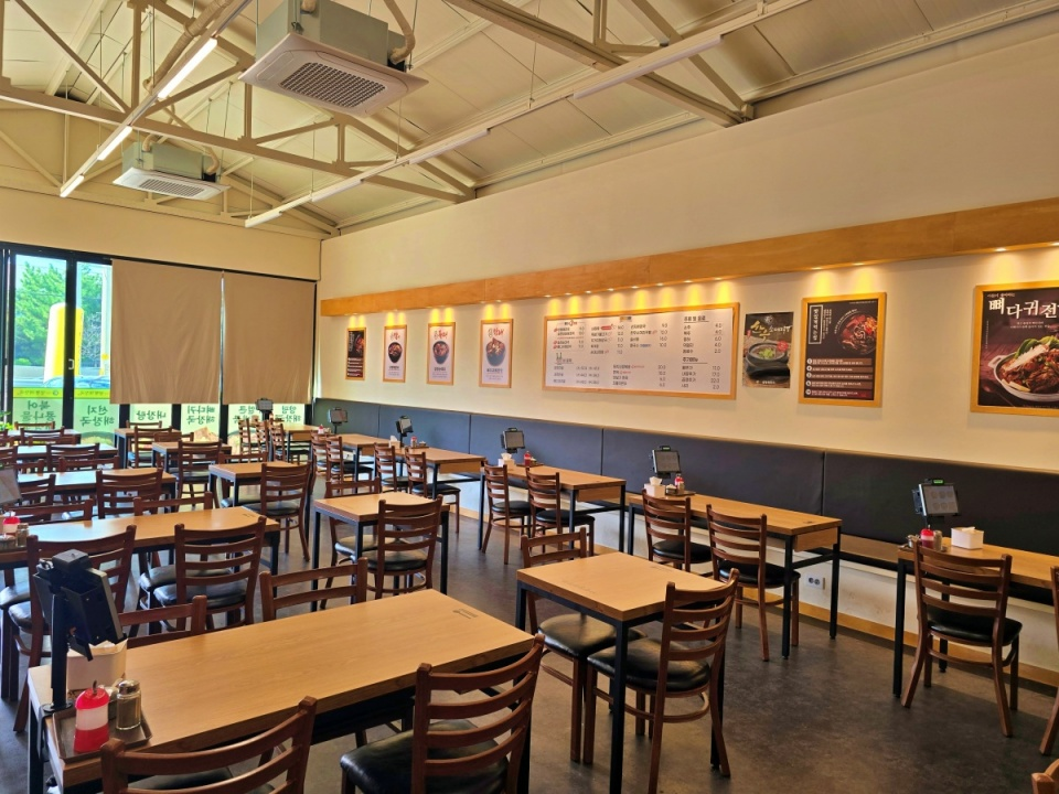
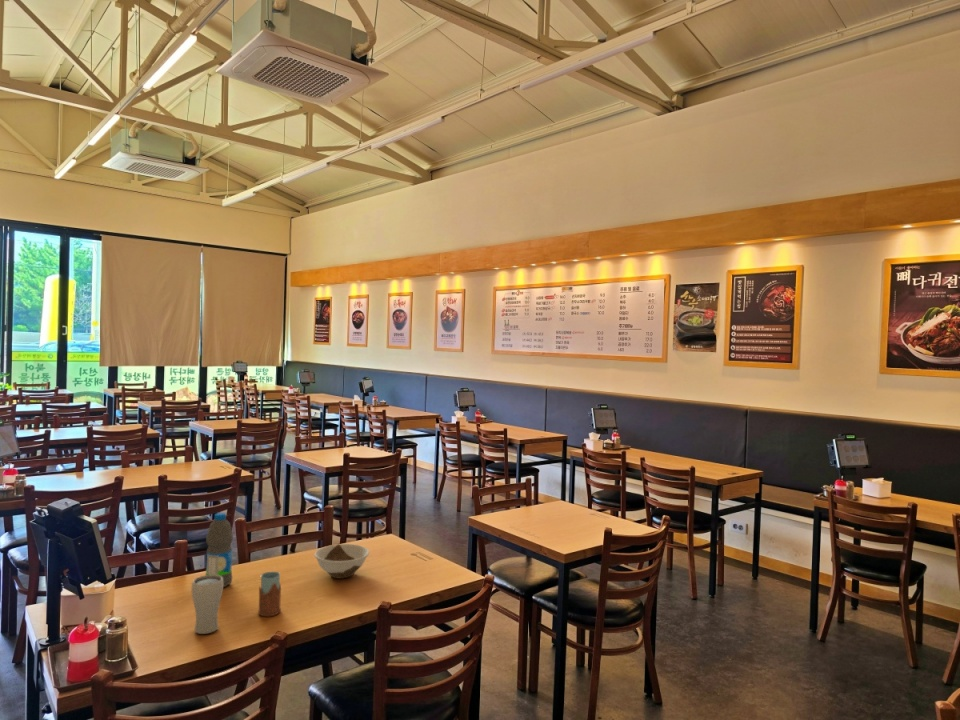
+ bowl [313,543,370,580]
+ water bottle [205,512,234,588]
+ drinking glass [257,571,282,618]
+ drinking glass [191,574,224,635]
